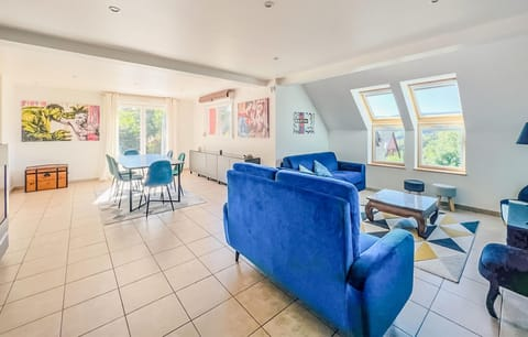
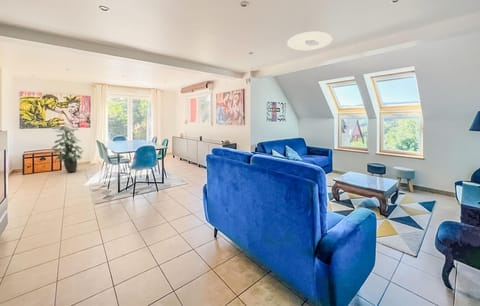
+ indoor plant [51,123,85,173]
+ ceiling light [286,31,333,51]
